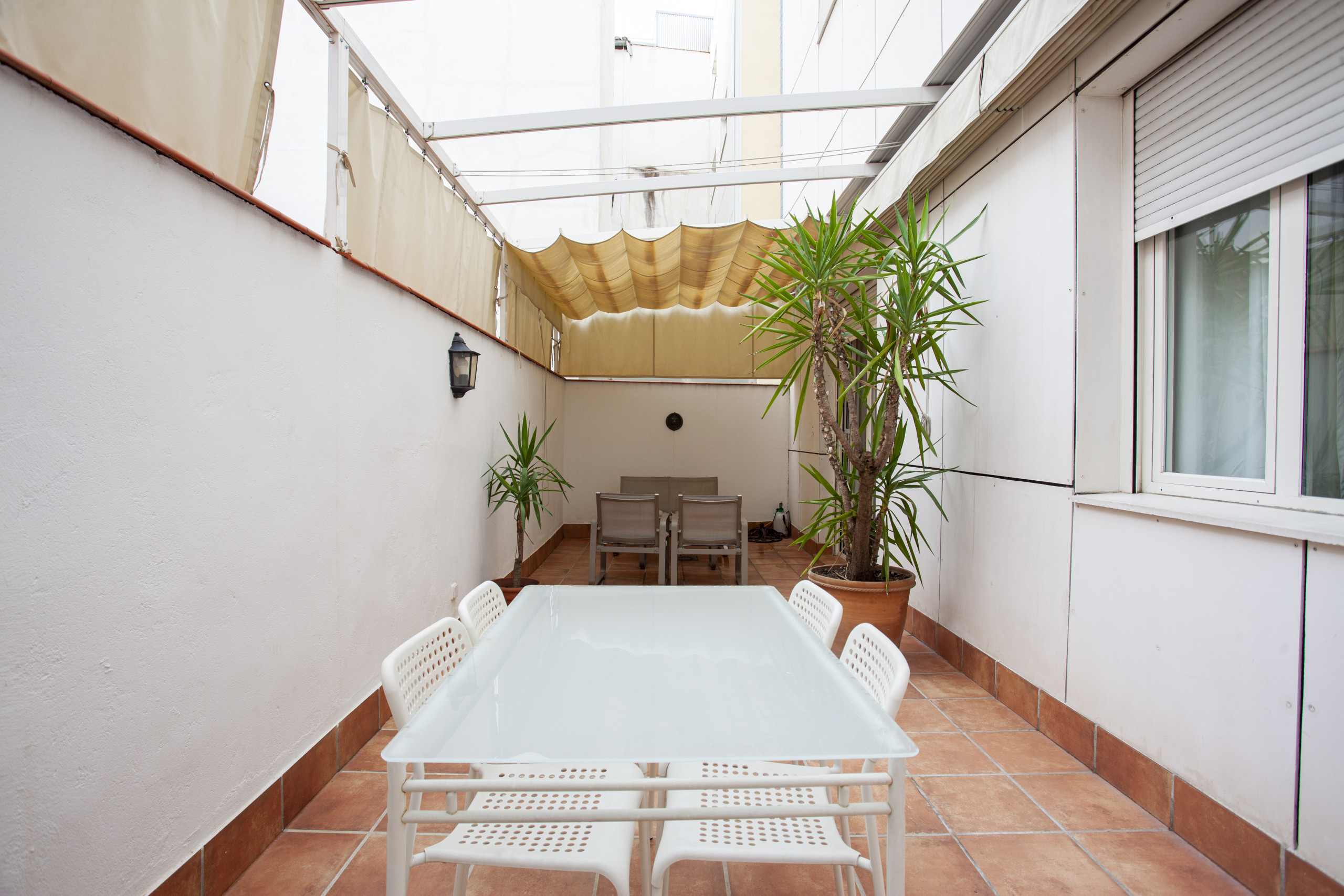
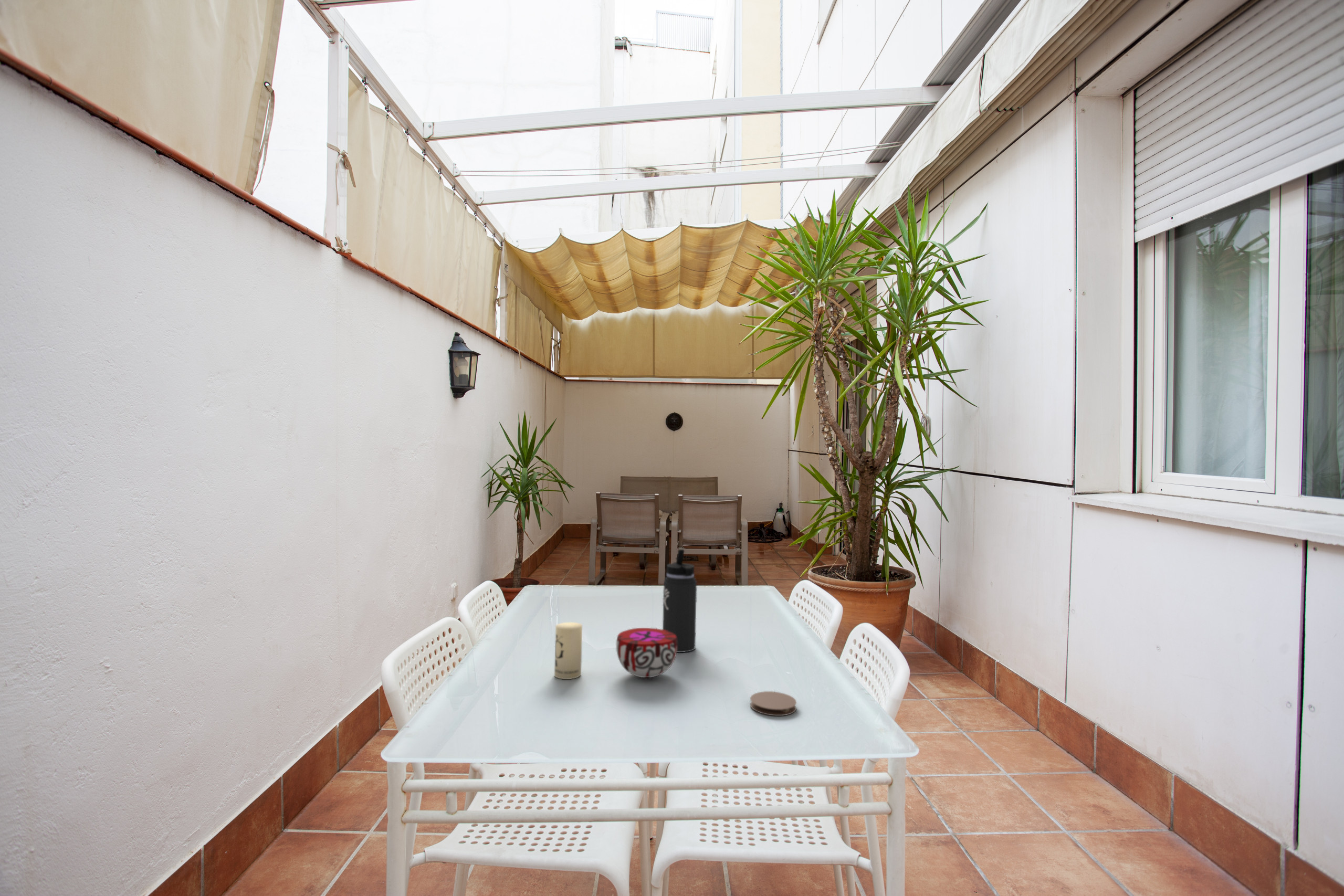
+ thermos bottle [662,549,698,653]
+ decorative bowl [616,627,677,678]
+ coaster [750,691,797,716]
+ candle [554,622,583,680]
